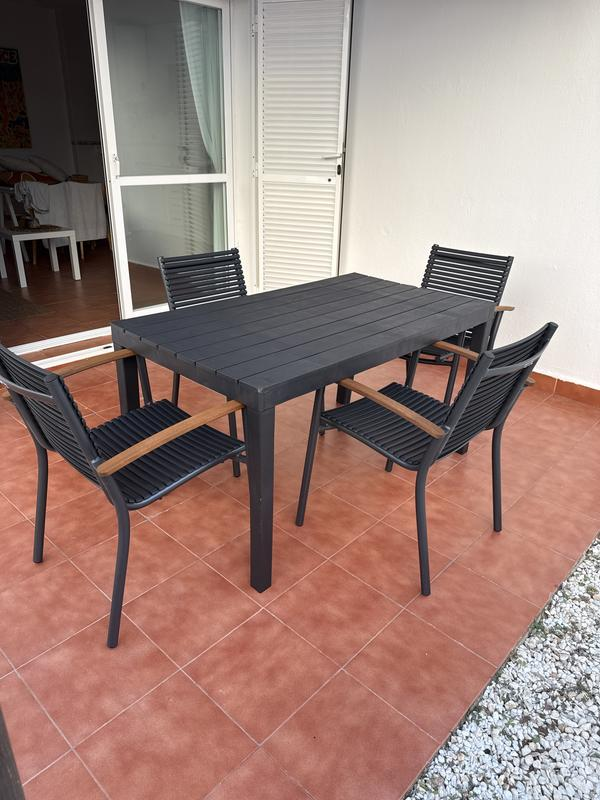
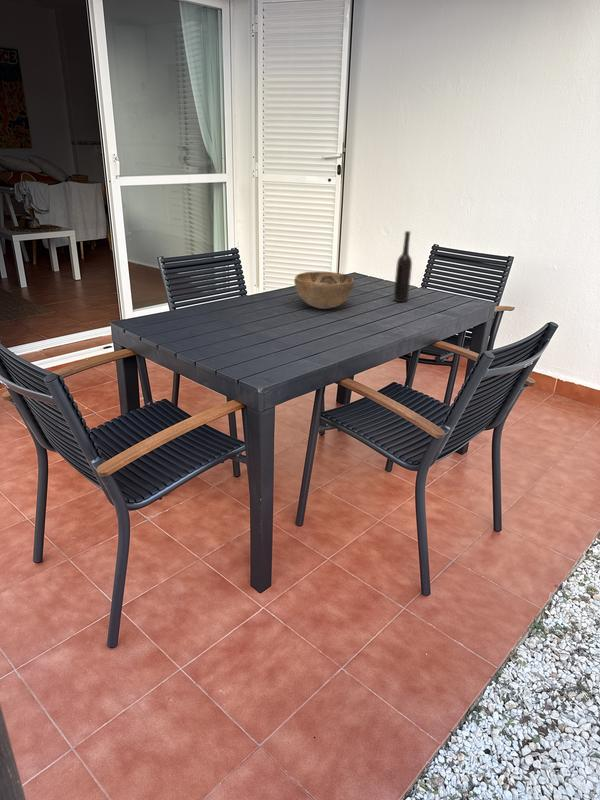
+ decorative bowl [293,271,355,310]
+ bottle [392,230,413,303]
